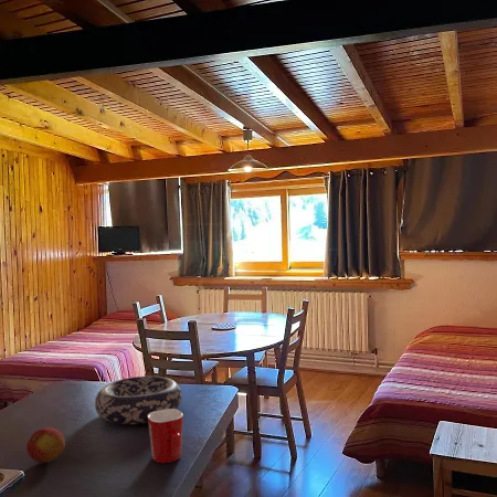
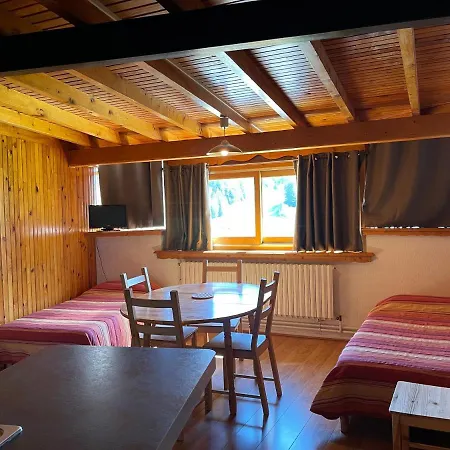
- decorative bowl [94,376,183,425]
- mug [147,409,184,464]
- apple [25,426,66,464]
